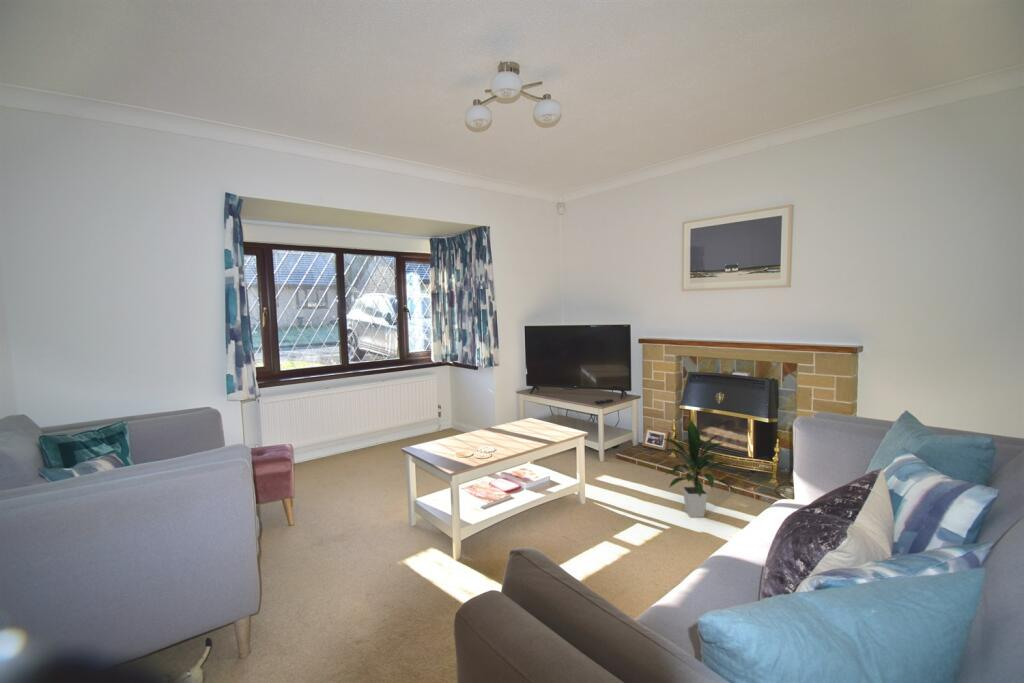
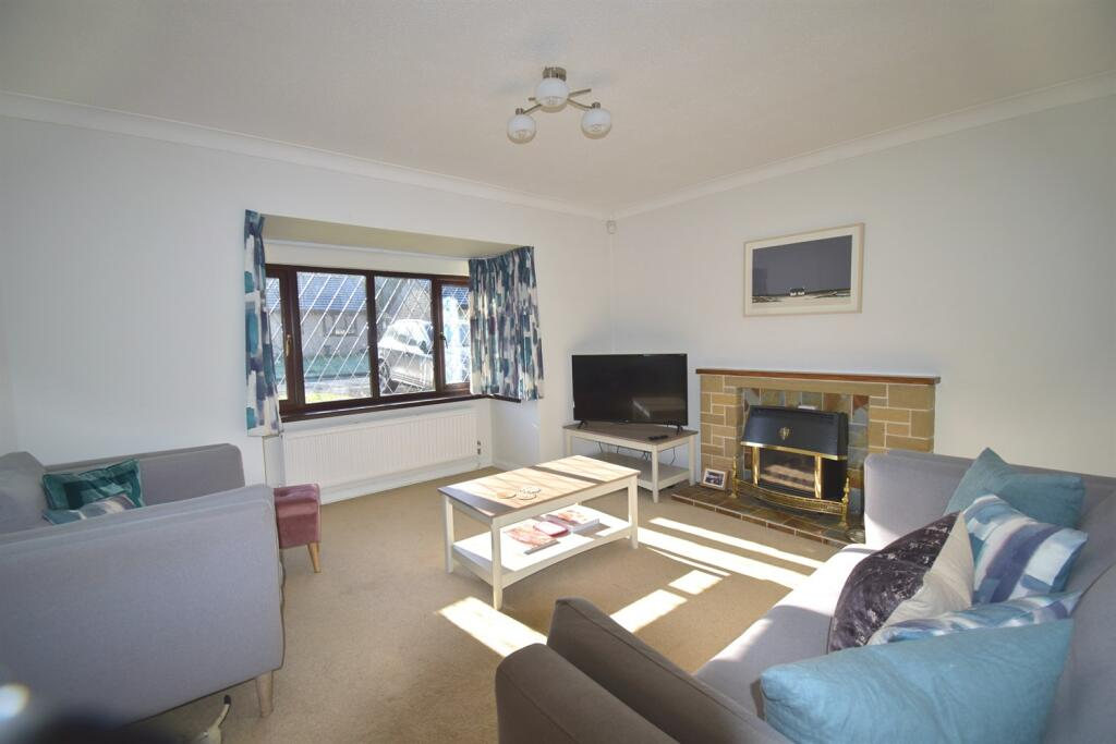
- indoor plant [659,419,738,518]
